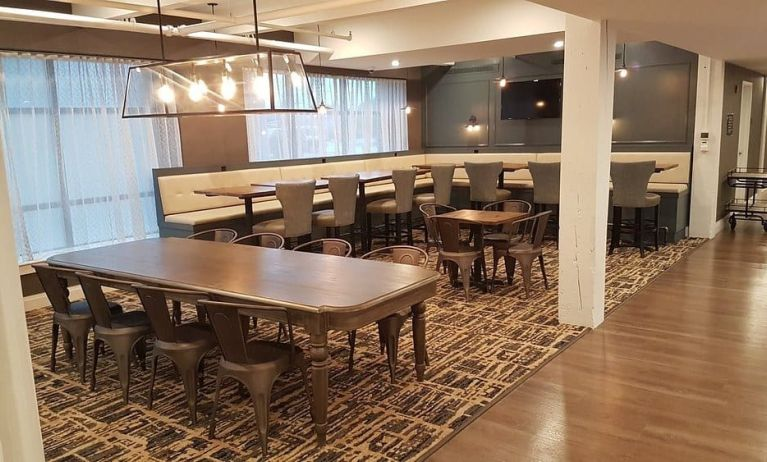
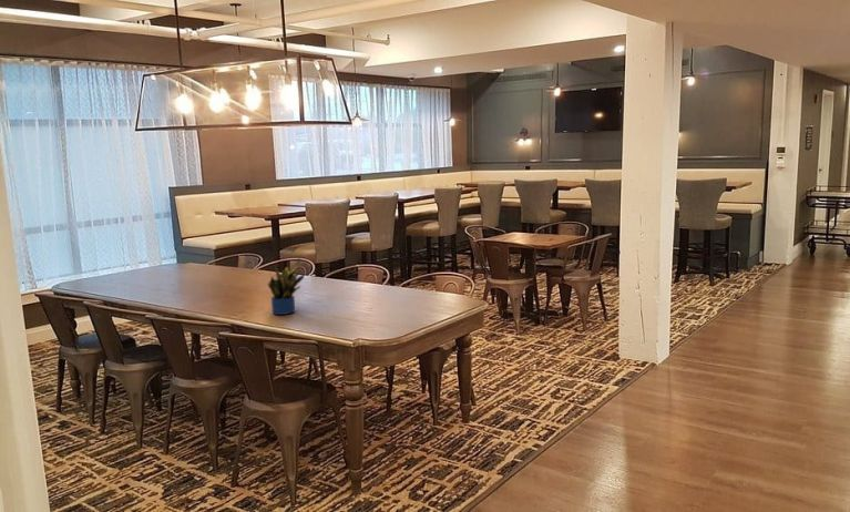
+ potted plant [267,254,306,316]
